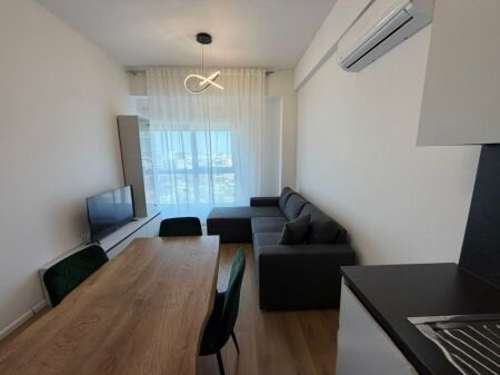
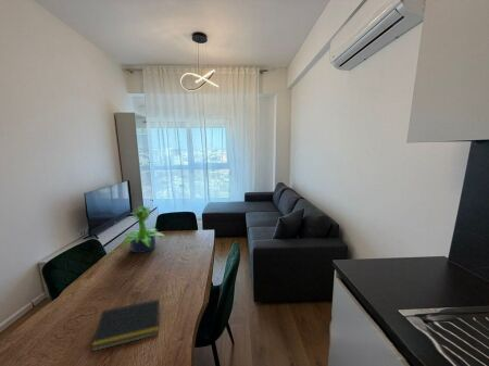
+ notepad [90,299,161,353]
+ potted plant [120,205,167,254]
